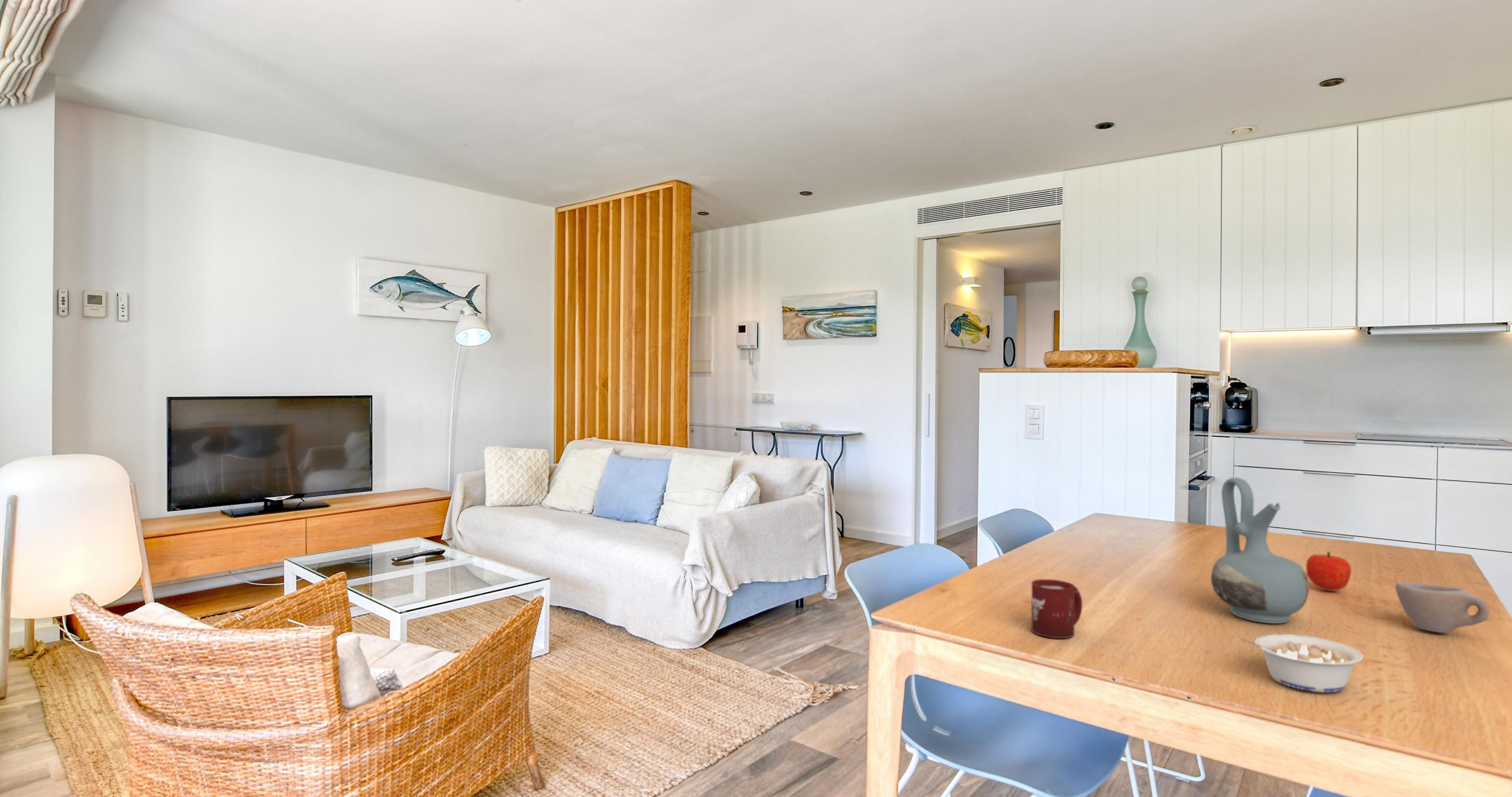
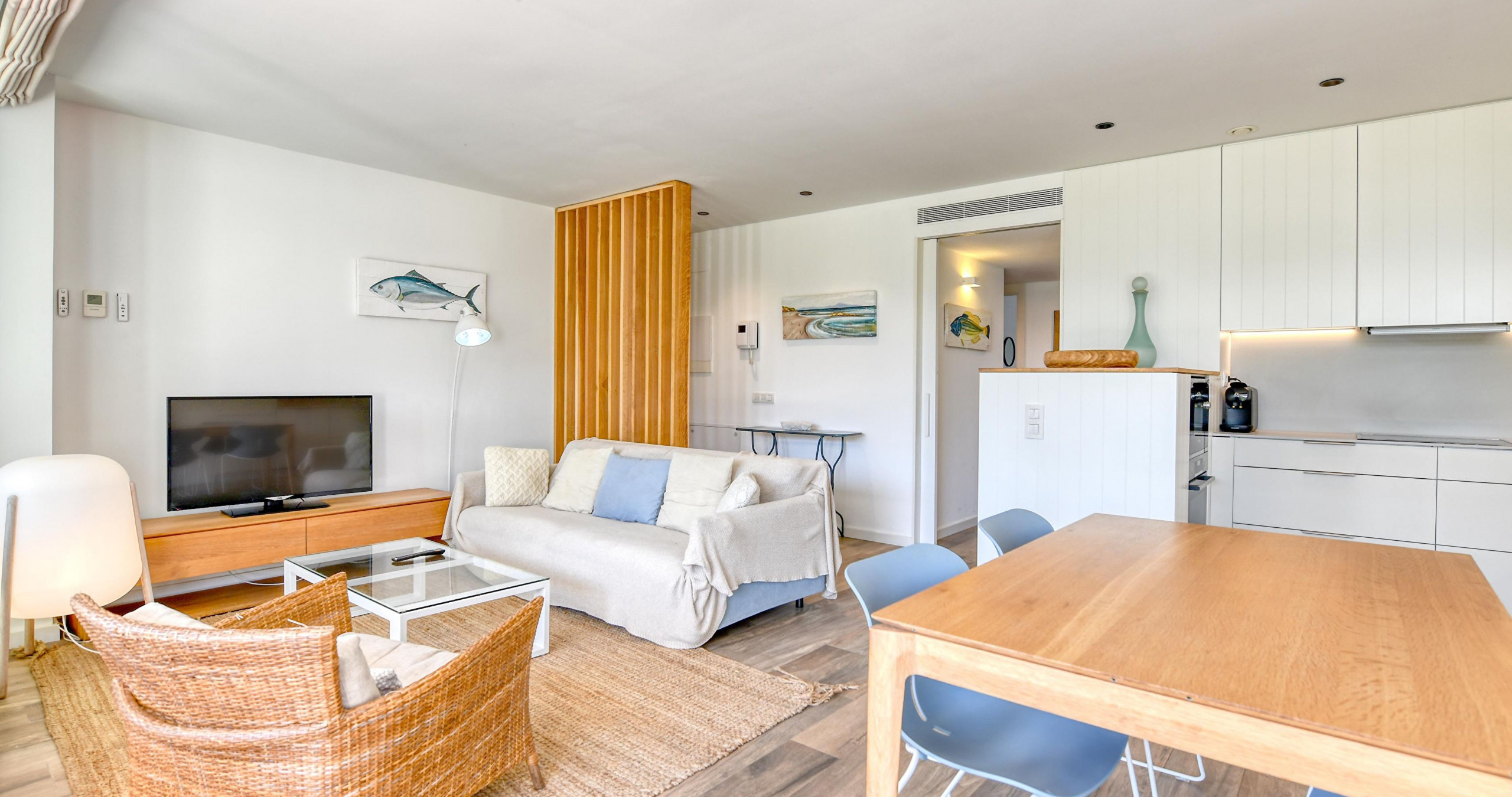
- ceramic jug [1210,477,1310,624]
- cup [1395,581,1490,633]
- legume [1237,633,1364,693]
- cup [1031,579,1083,639]
- fruit [1305,551,1352,592]
